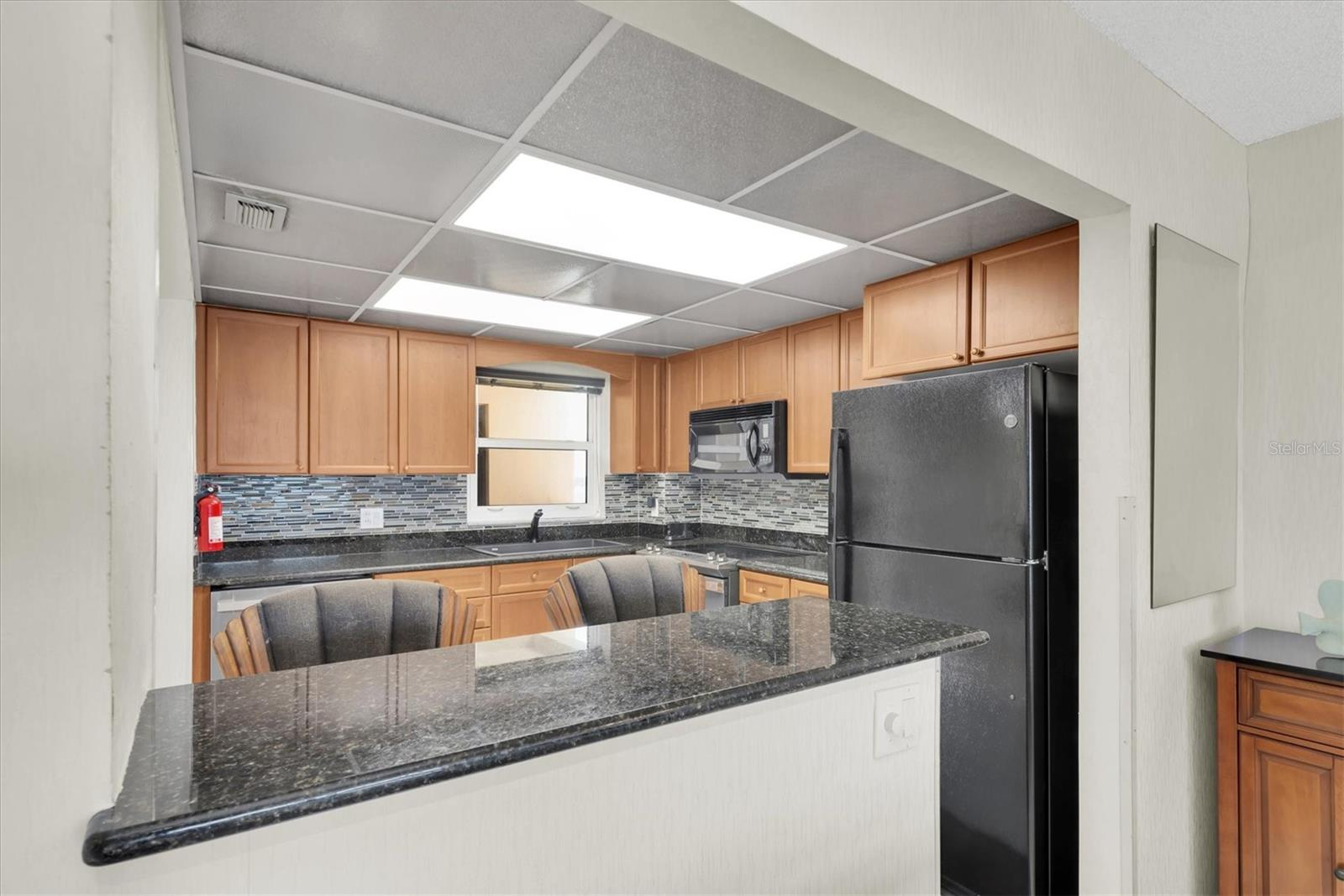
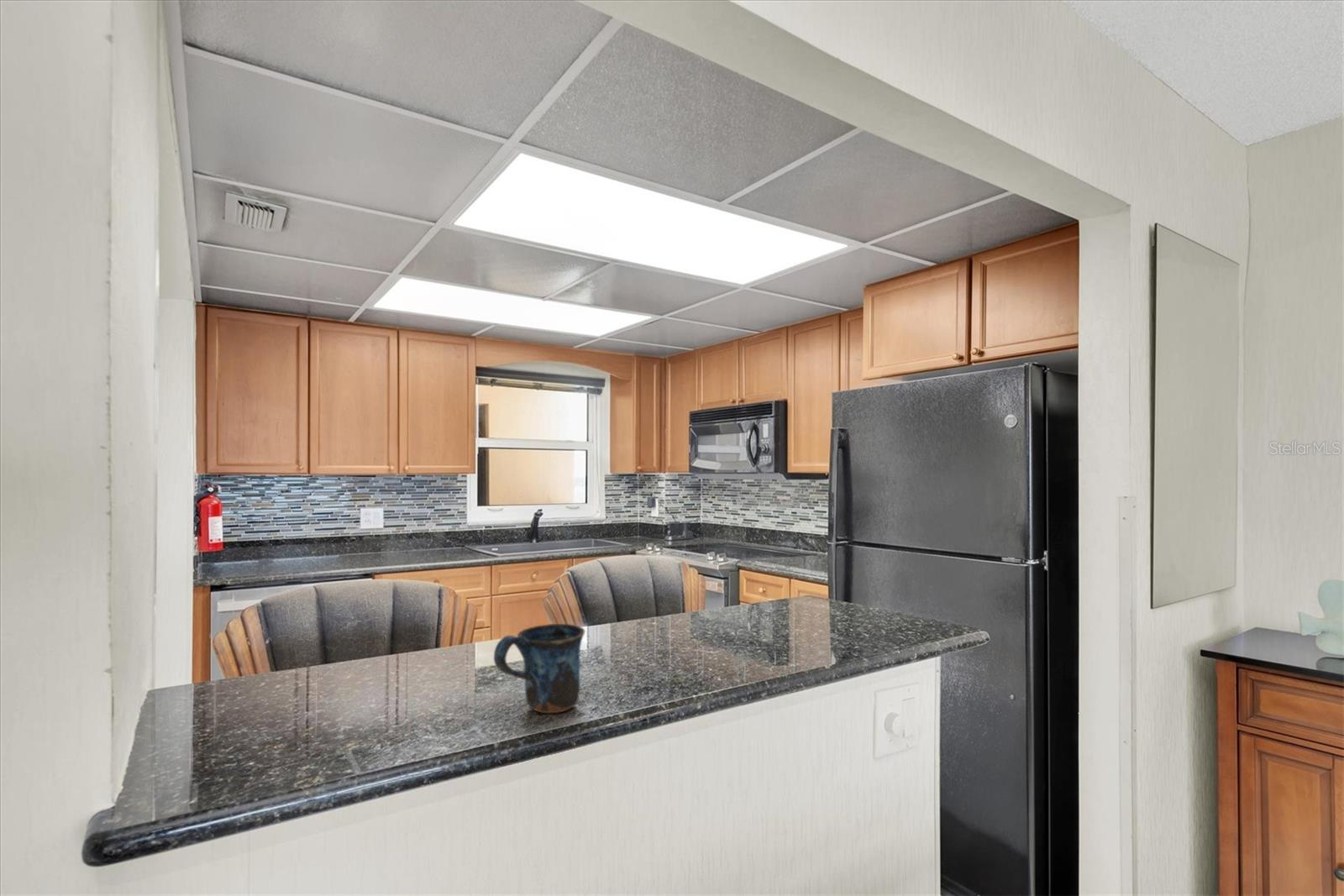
+ mug [493,623,585,714]
